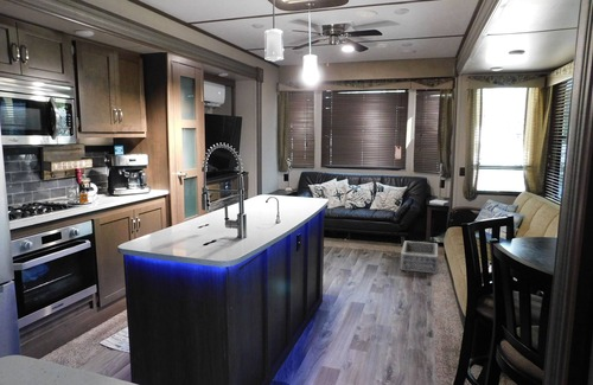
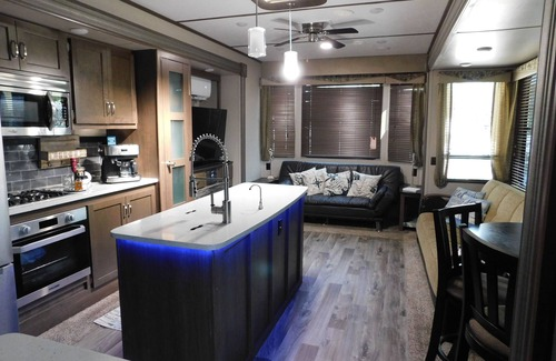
- basket [400,240,439,275]
